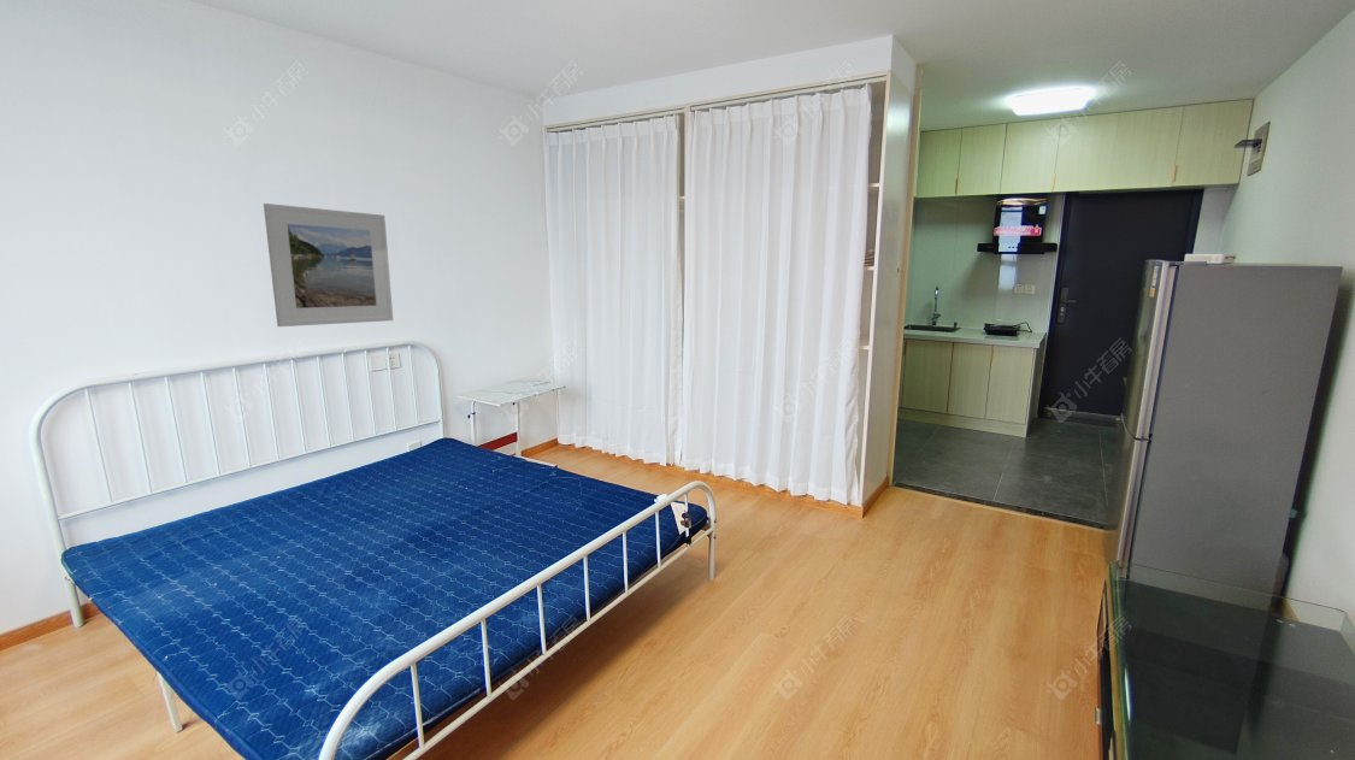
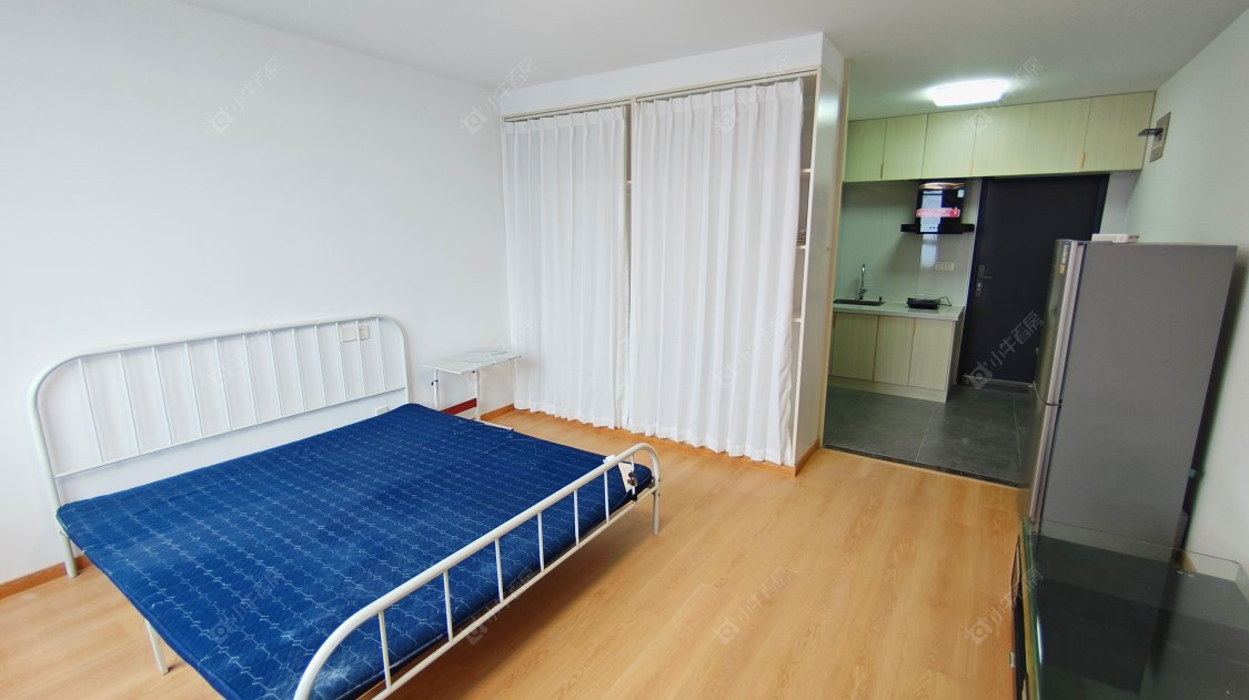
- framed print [263,202,394,328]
